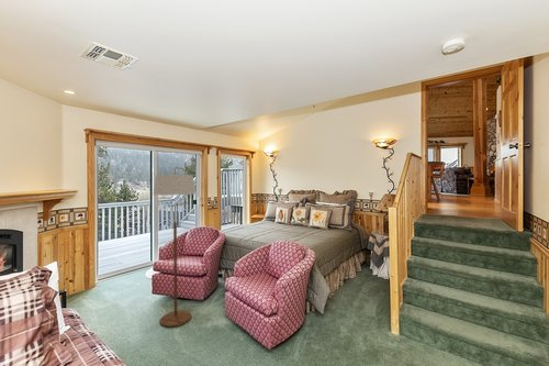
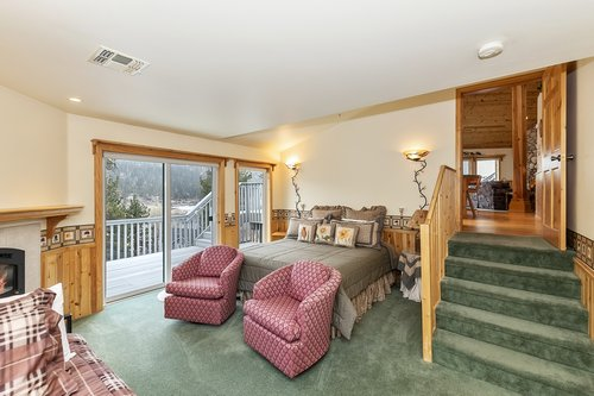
- floor lamp [152,166,197,328]
